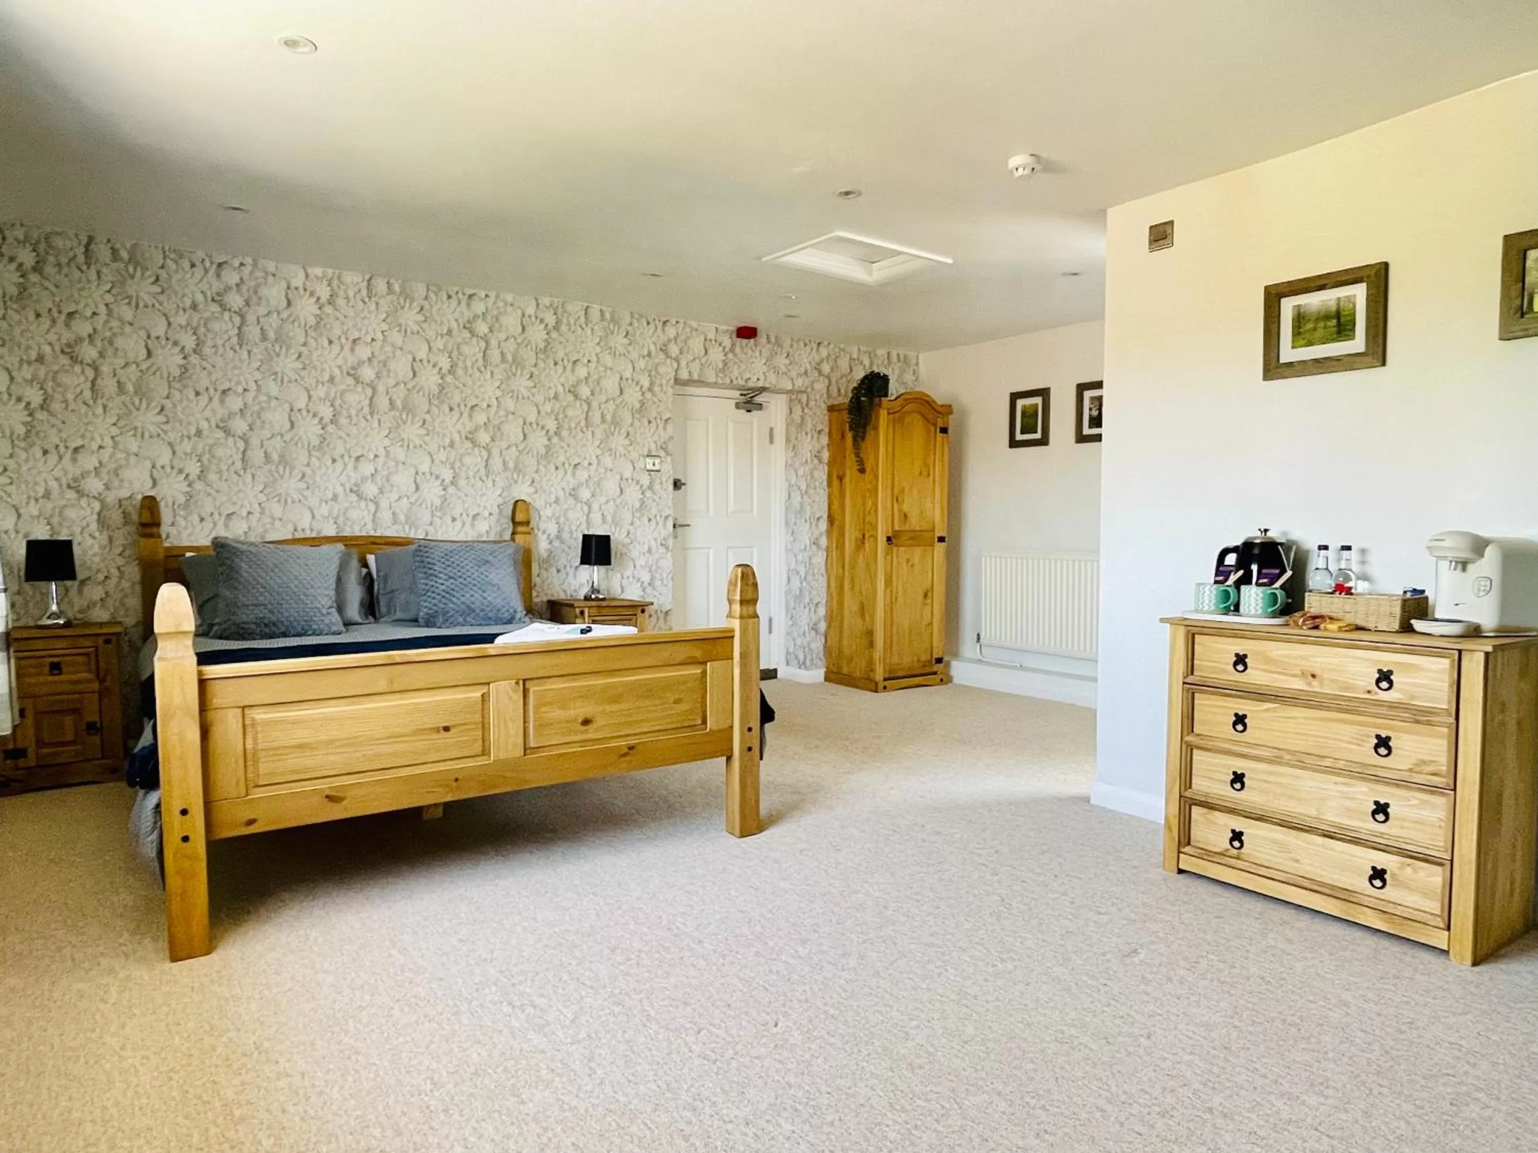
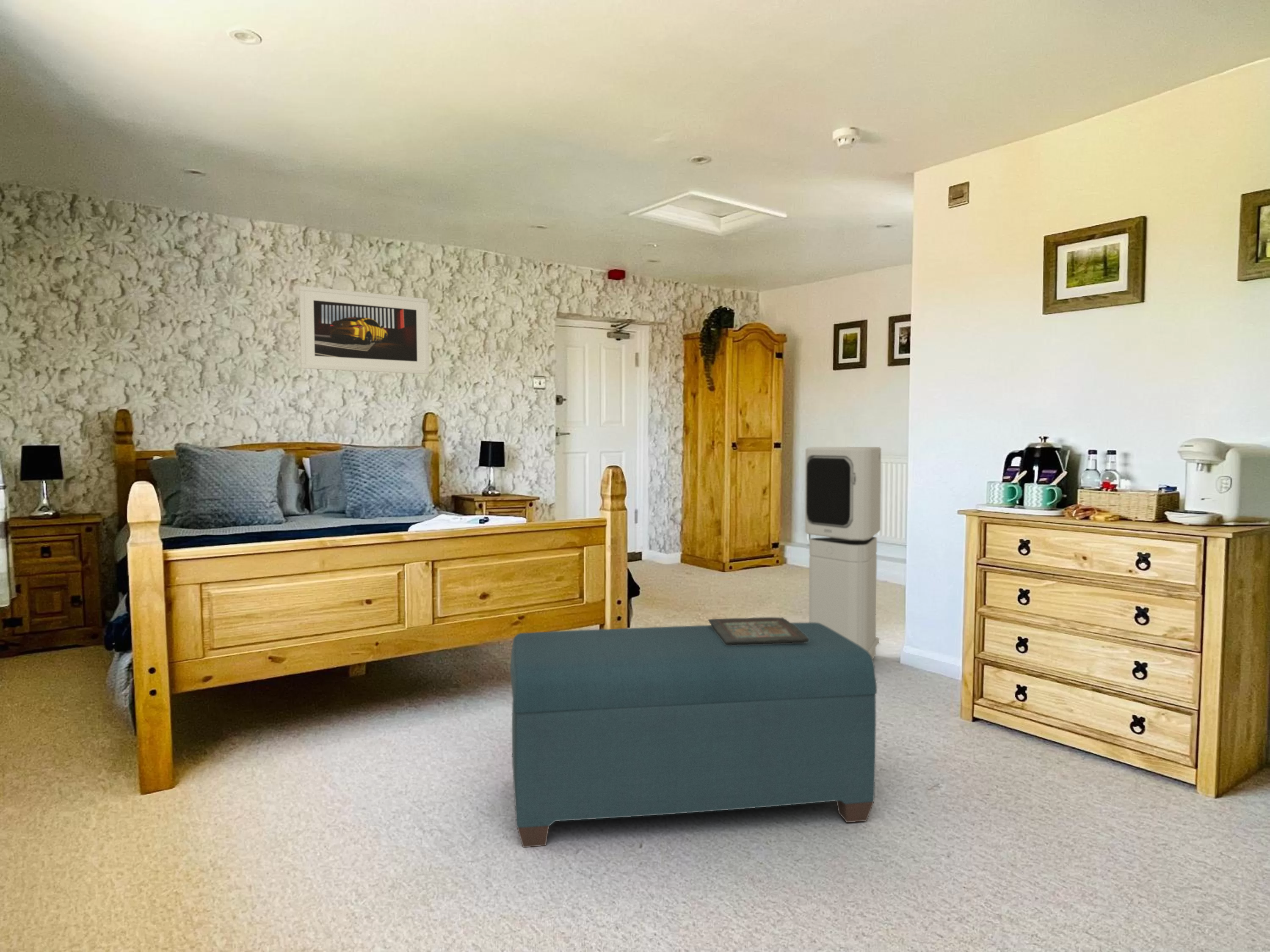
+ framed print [298,286,429,374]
+ bench [510,622,877,848]
+ decorative box [708,617,809,645]
+ air purifier [805,446,882,660]
